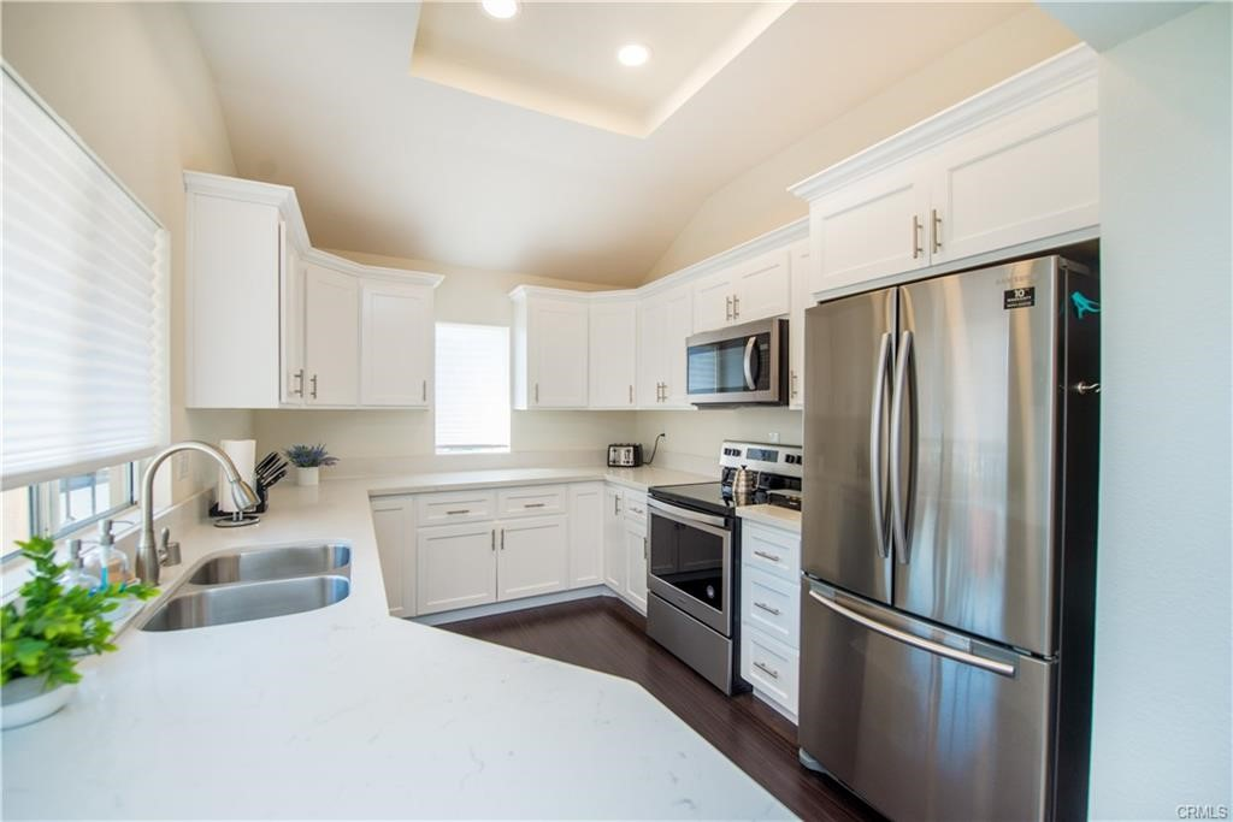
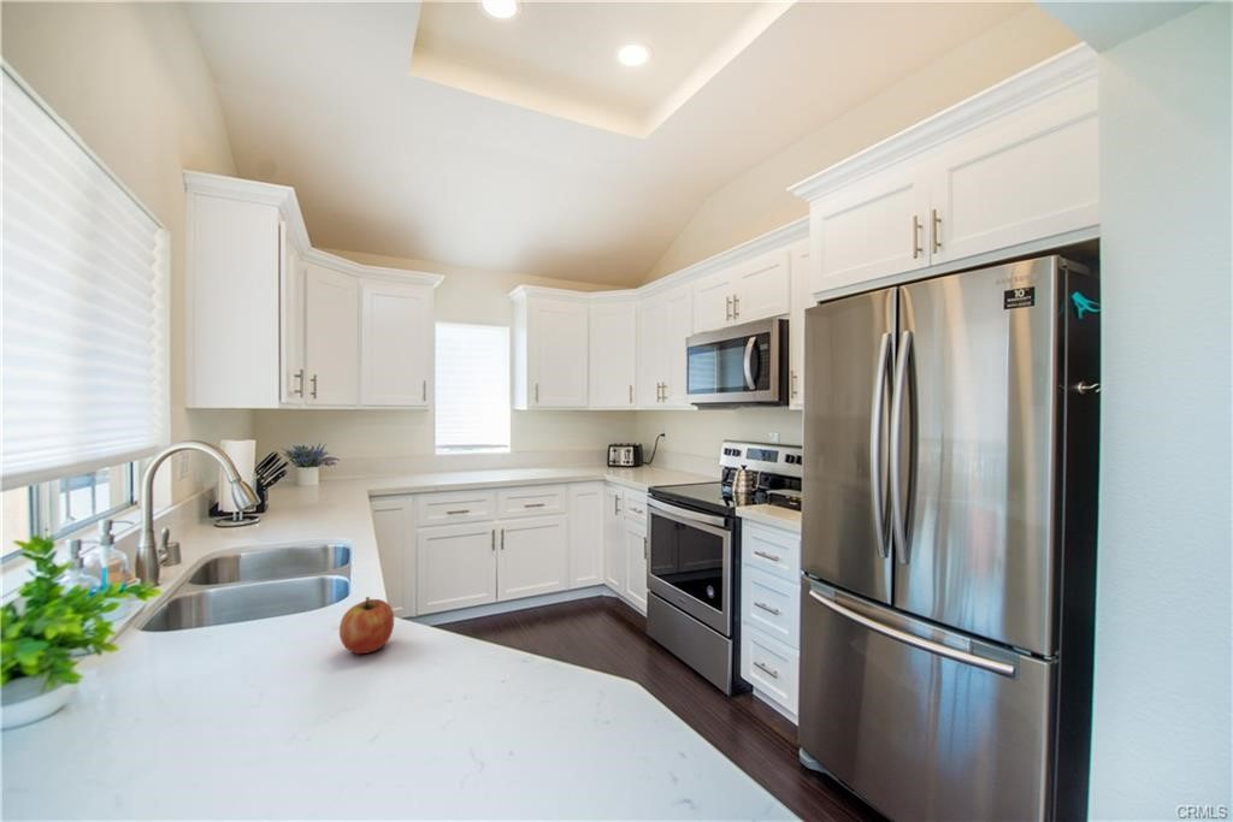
+ fruit [338,596,395,655]
